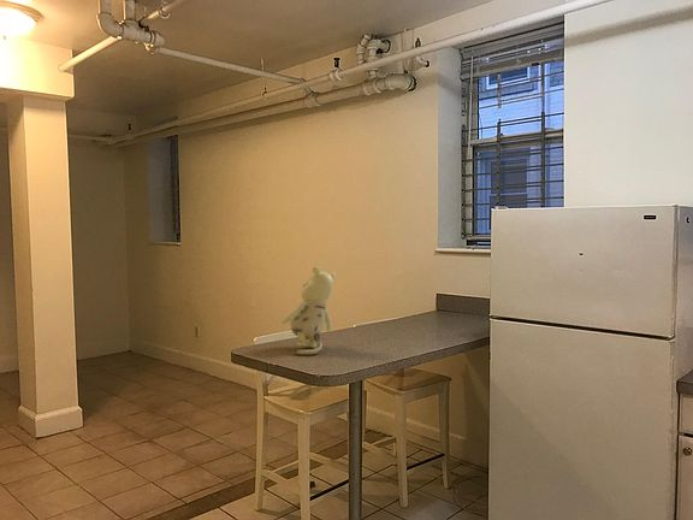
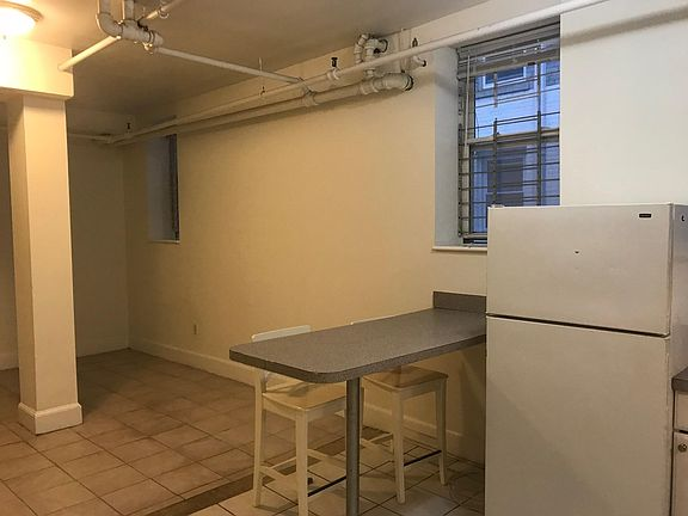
- teddy bear [280,265,337,356]
